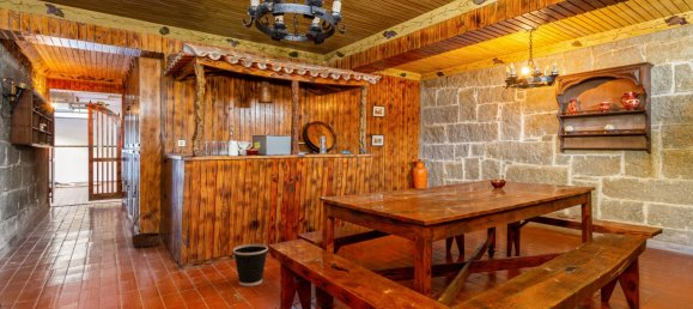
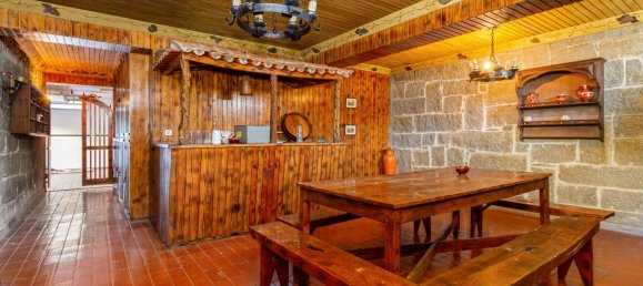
- wastebasket [232,243,269,287]
- basket [130,211,162,249]
